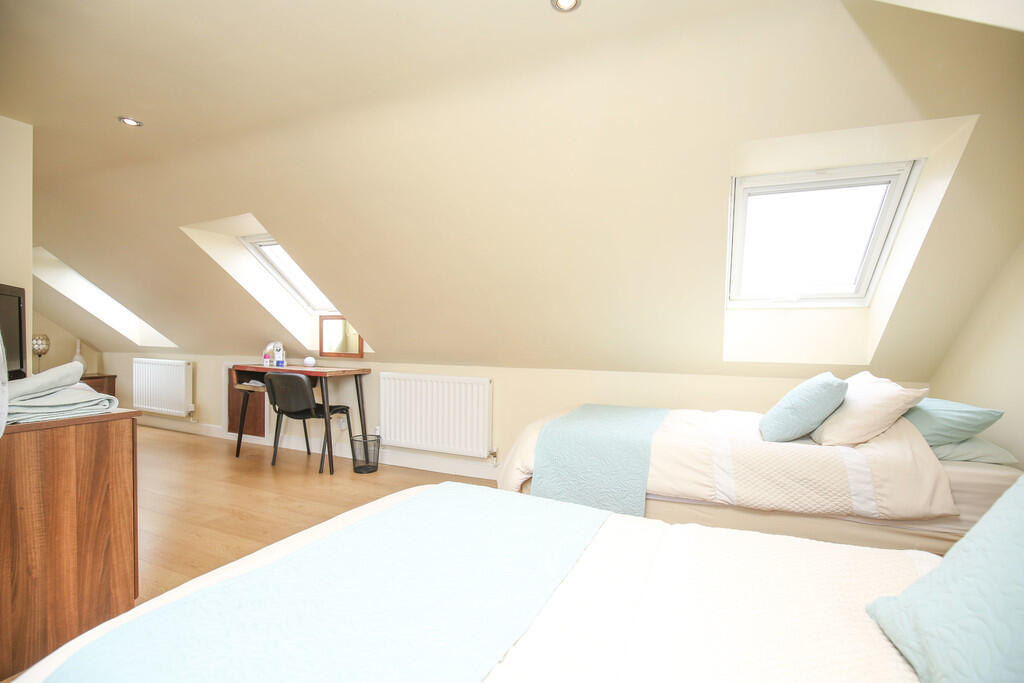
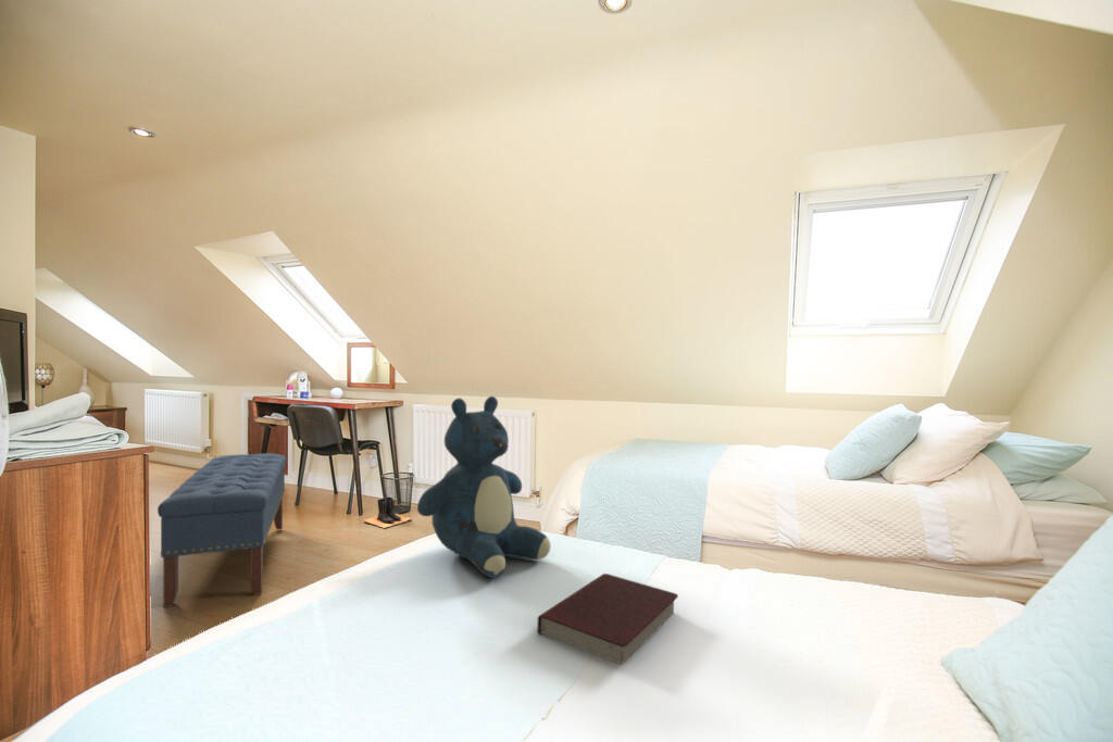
+ bench [157,452,287,608]
+ boots [362,496,413,529]
+ teddy bear [416,395,552,579]
+ book [536,573,679,665]
